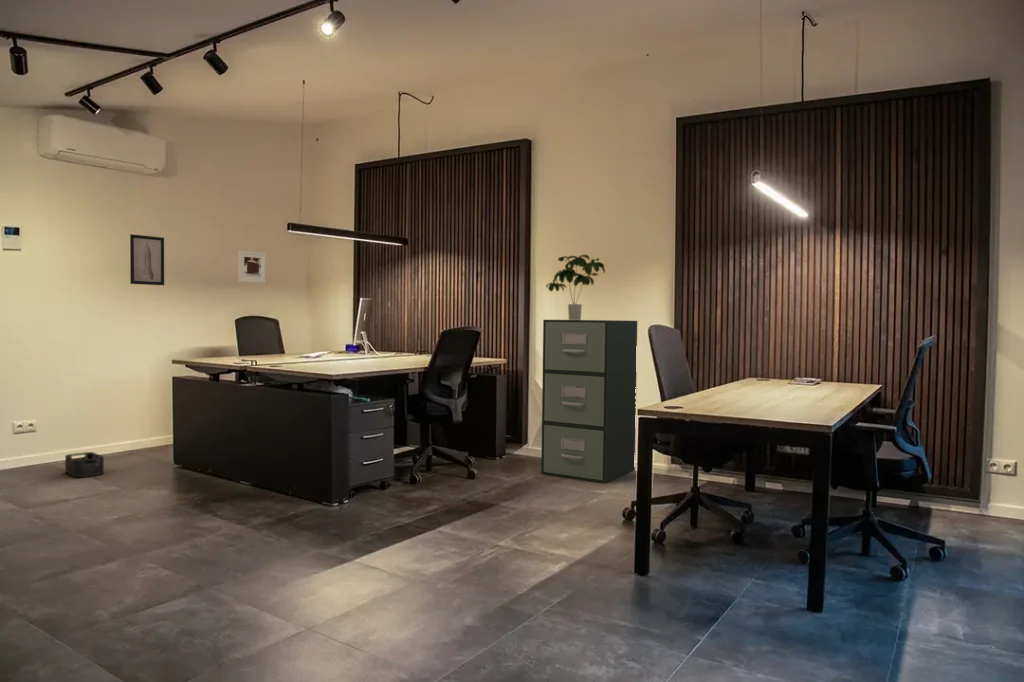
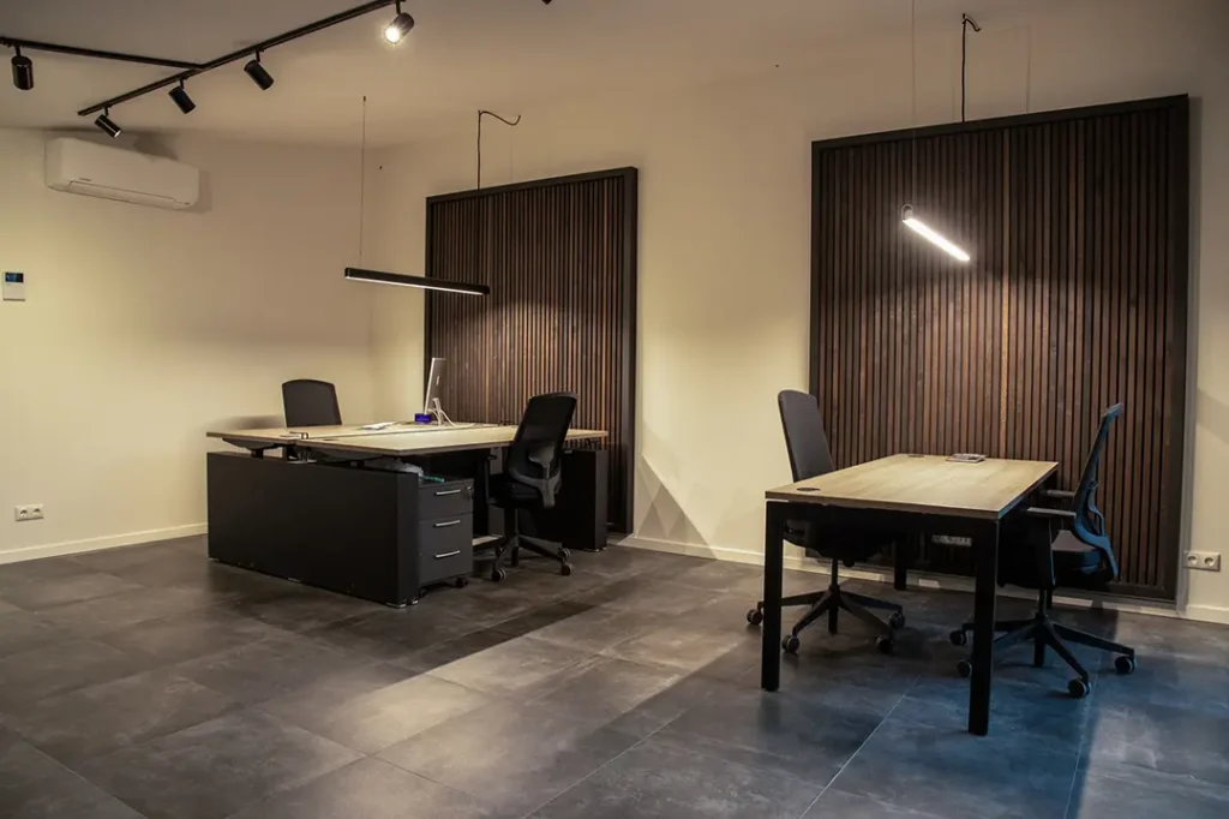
- wall art [129,233,165,286]
- filing cabinet [540,319,638,484]
- storage bin [64,451,105,478]
- potted plant [545,254,606,320]
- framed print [237,250,267,284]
